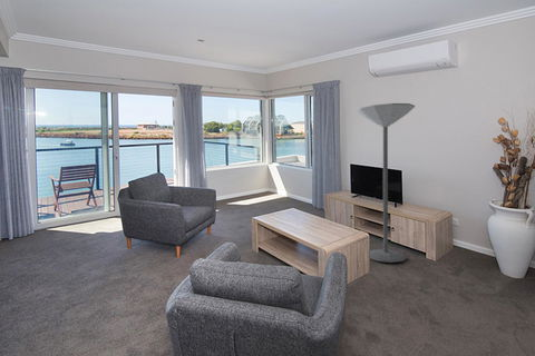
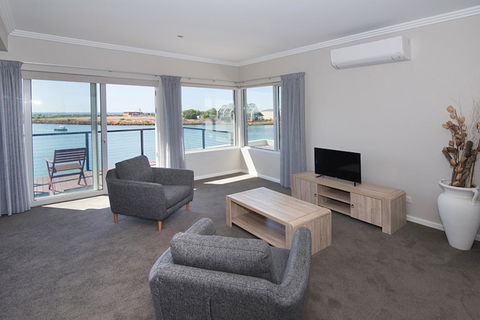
- floor lamp [357,102,416,264]
